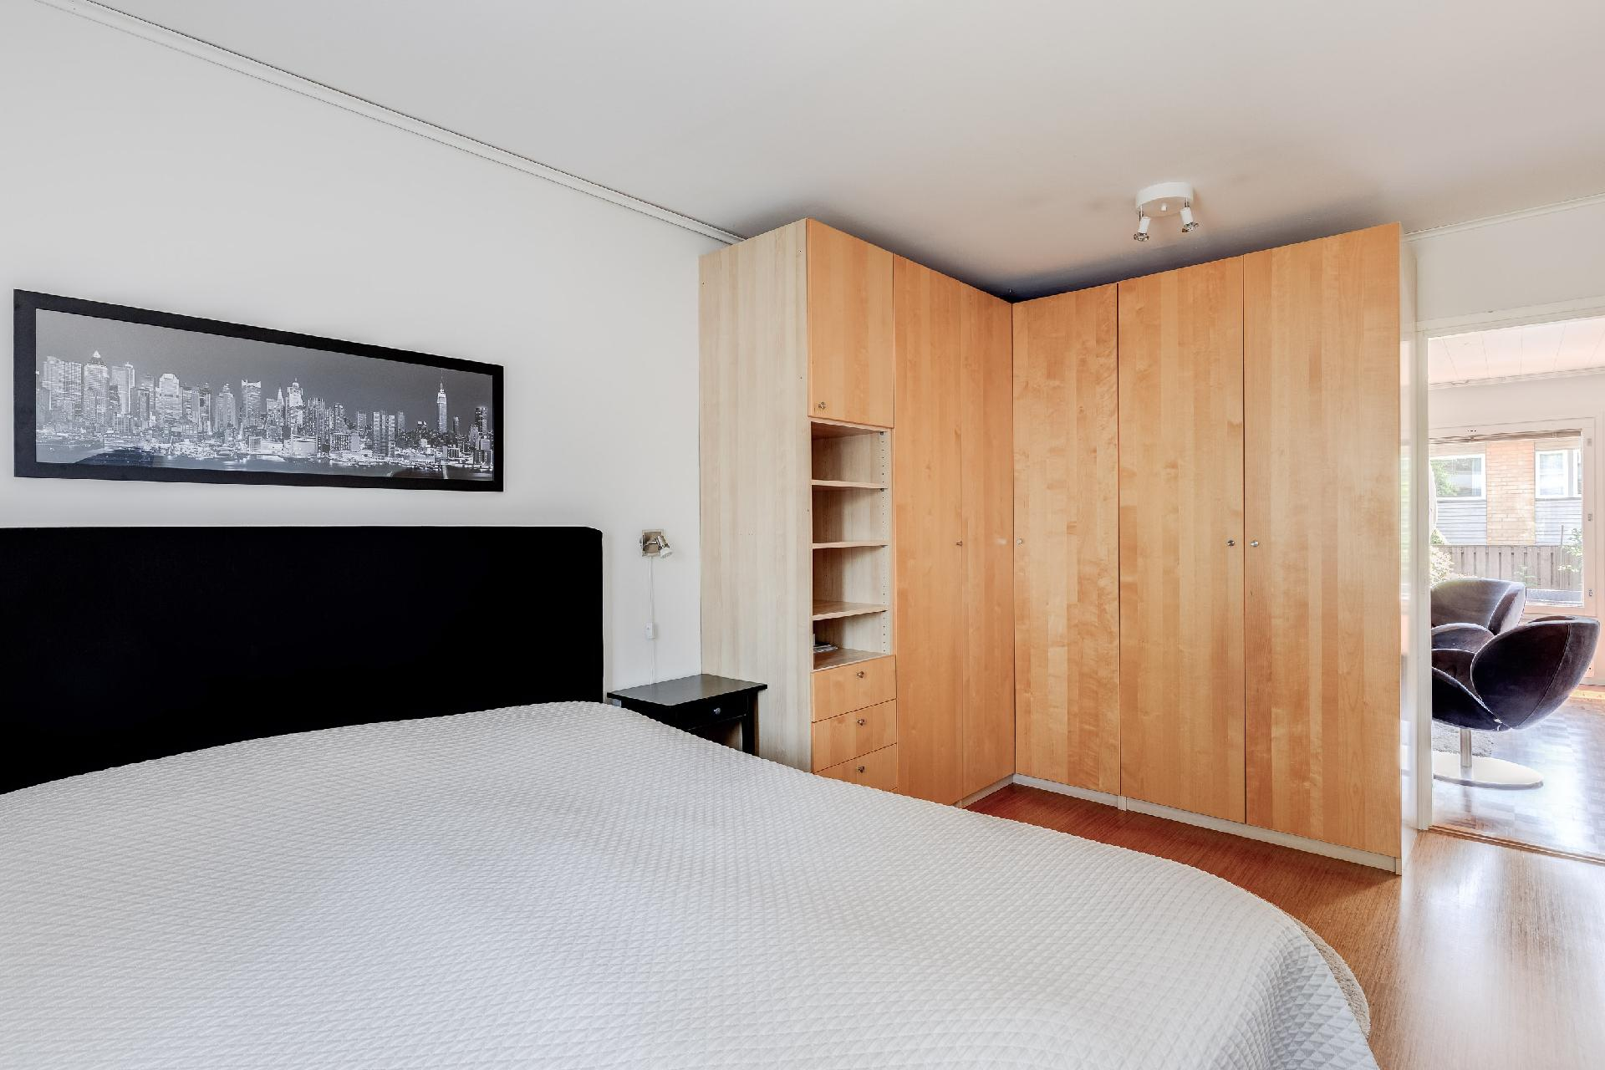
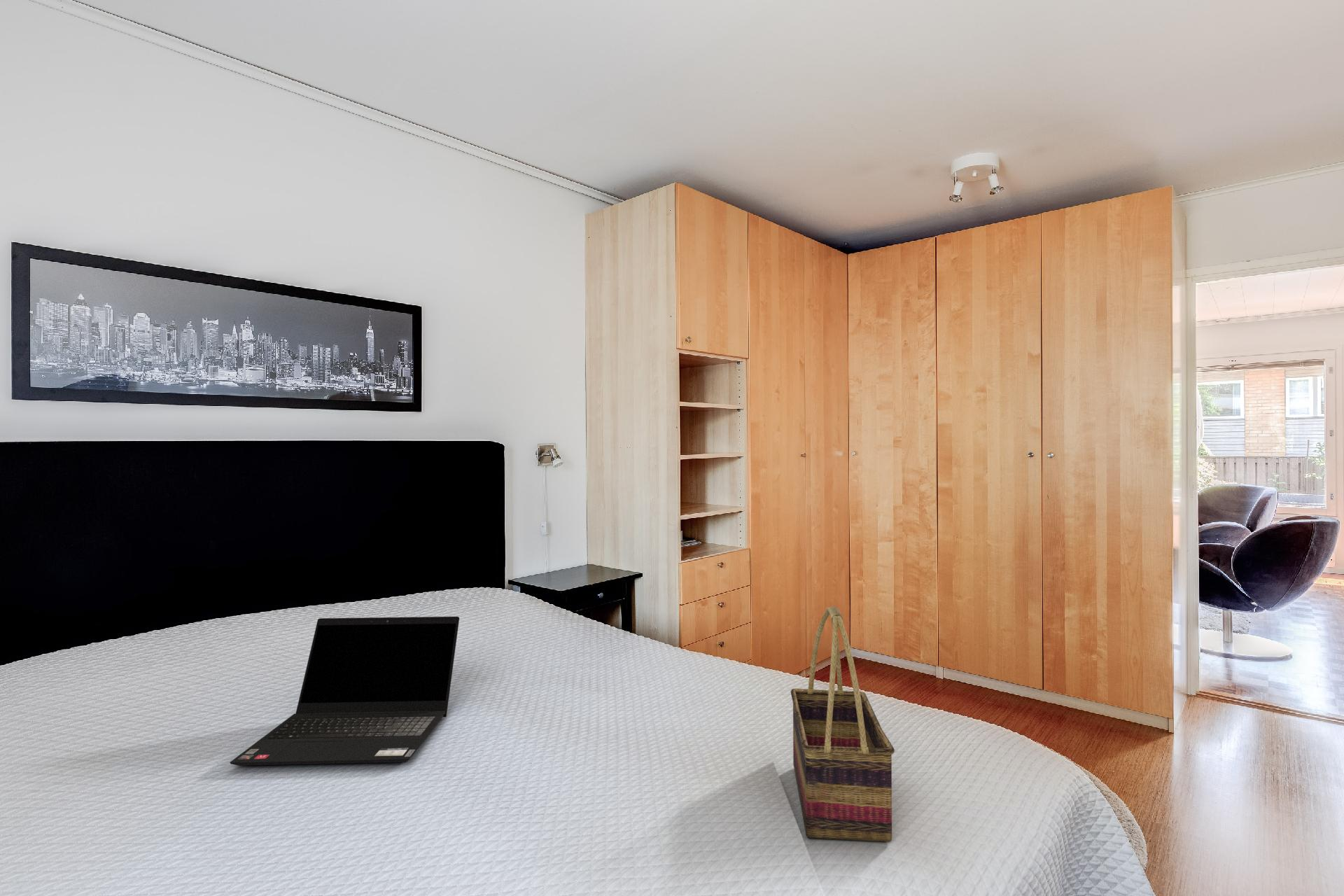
+ laptop computer [230,616,460,766]
+ woven basket [790,605,895,843]
